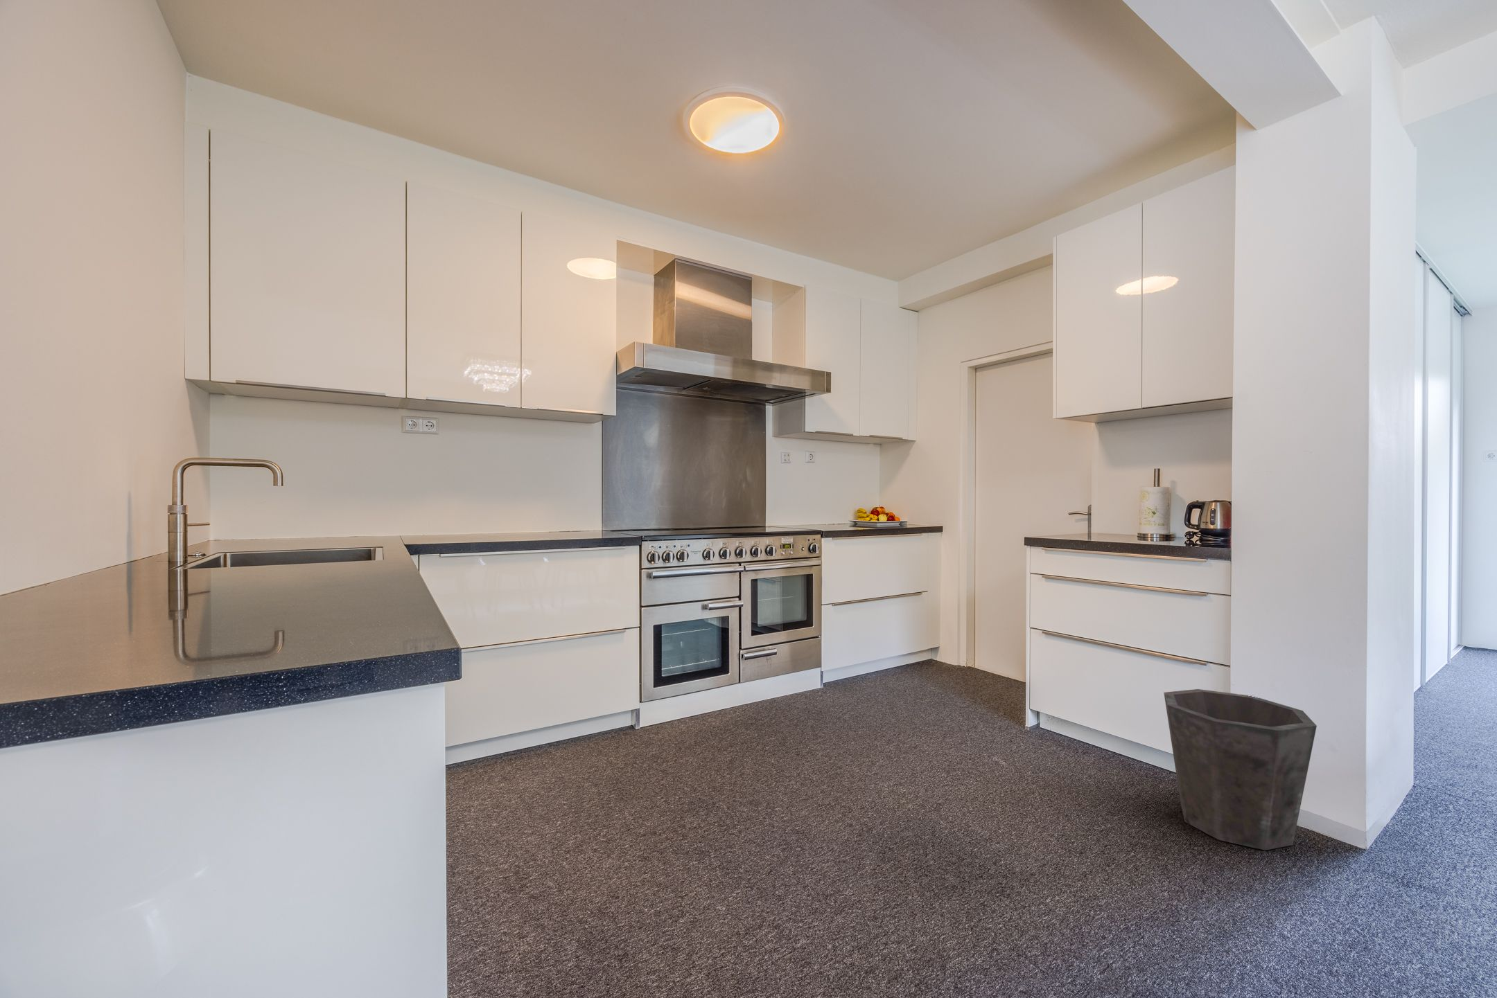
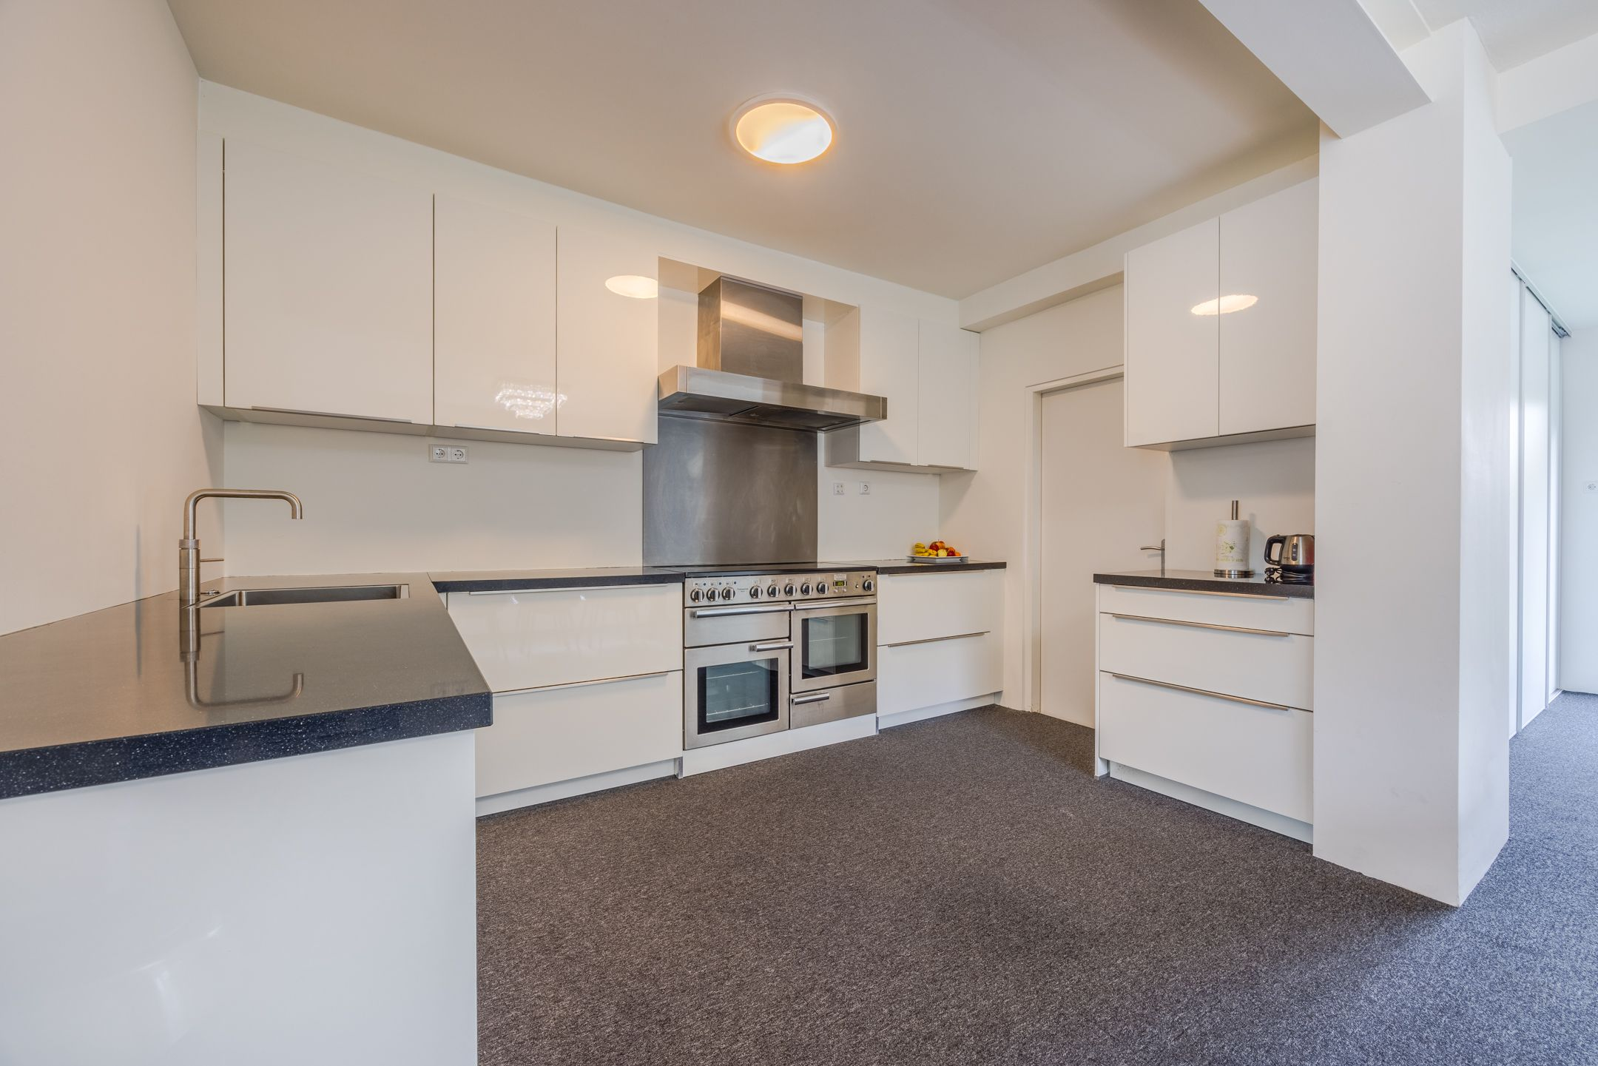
- waste bin [1163,688,1318,851]
